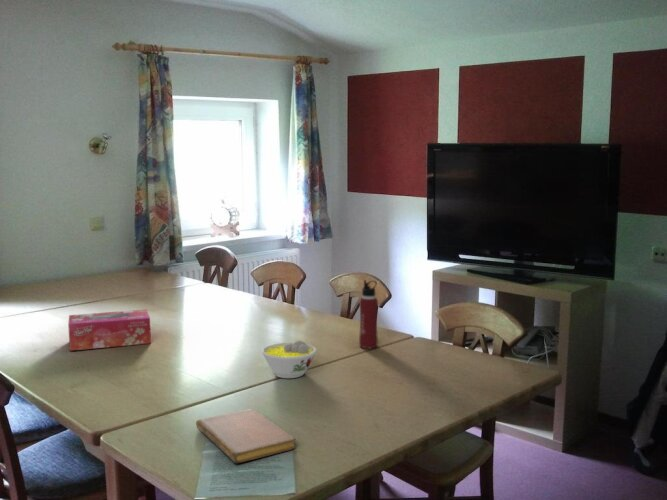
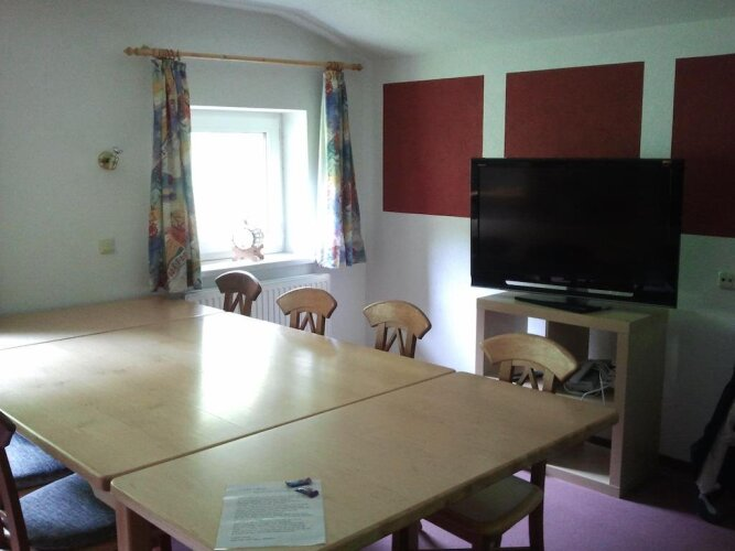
- tissue box [67,308,152,352]
- bowl [261,339,318,379]
- water bottle [358,279,379,350]
- notebook [195,408,296,464]
